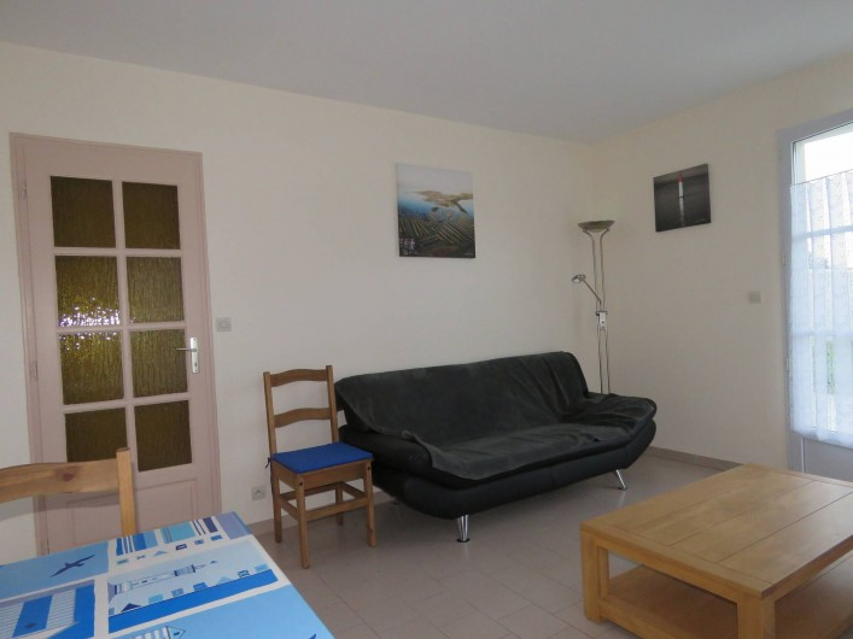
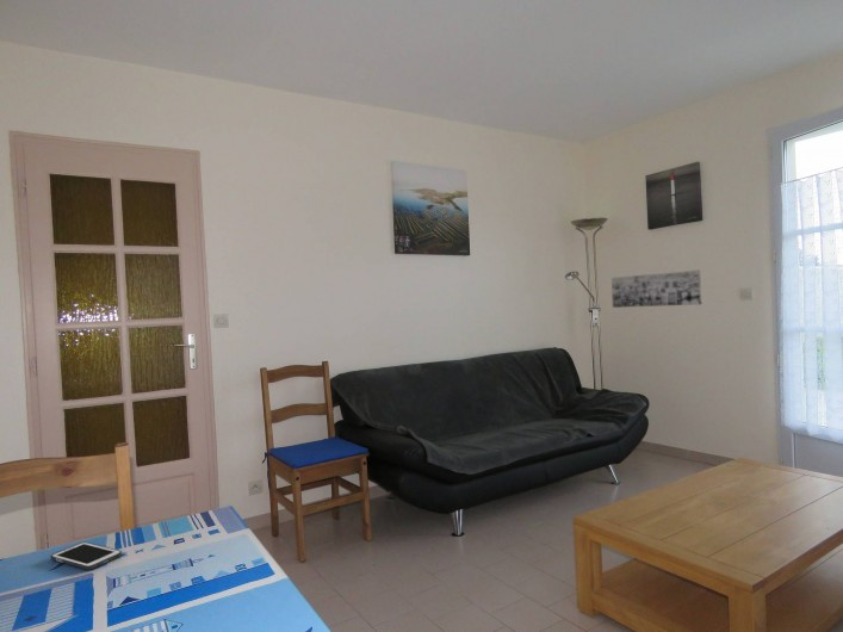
+ wall art [610,269,702,309]
+ cell phone [50,541,123,571]
